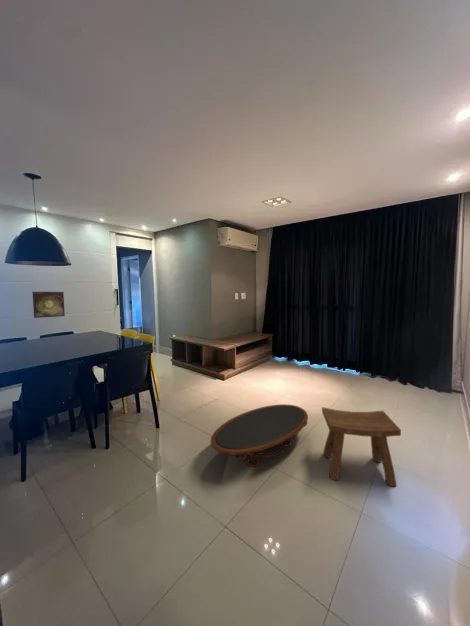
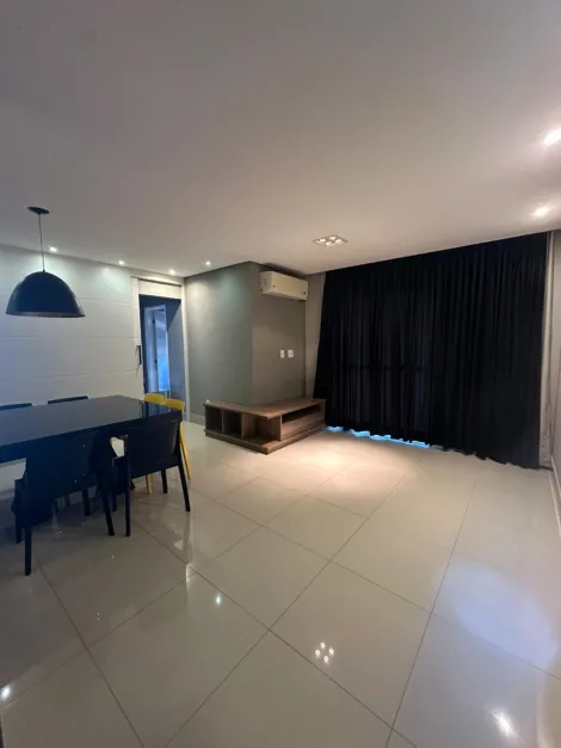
- stool [321,406,402,487]
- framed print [31,291,66,319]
- coffee table [210,403,309,468]
